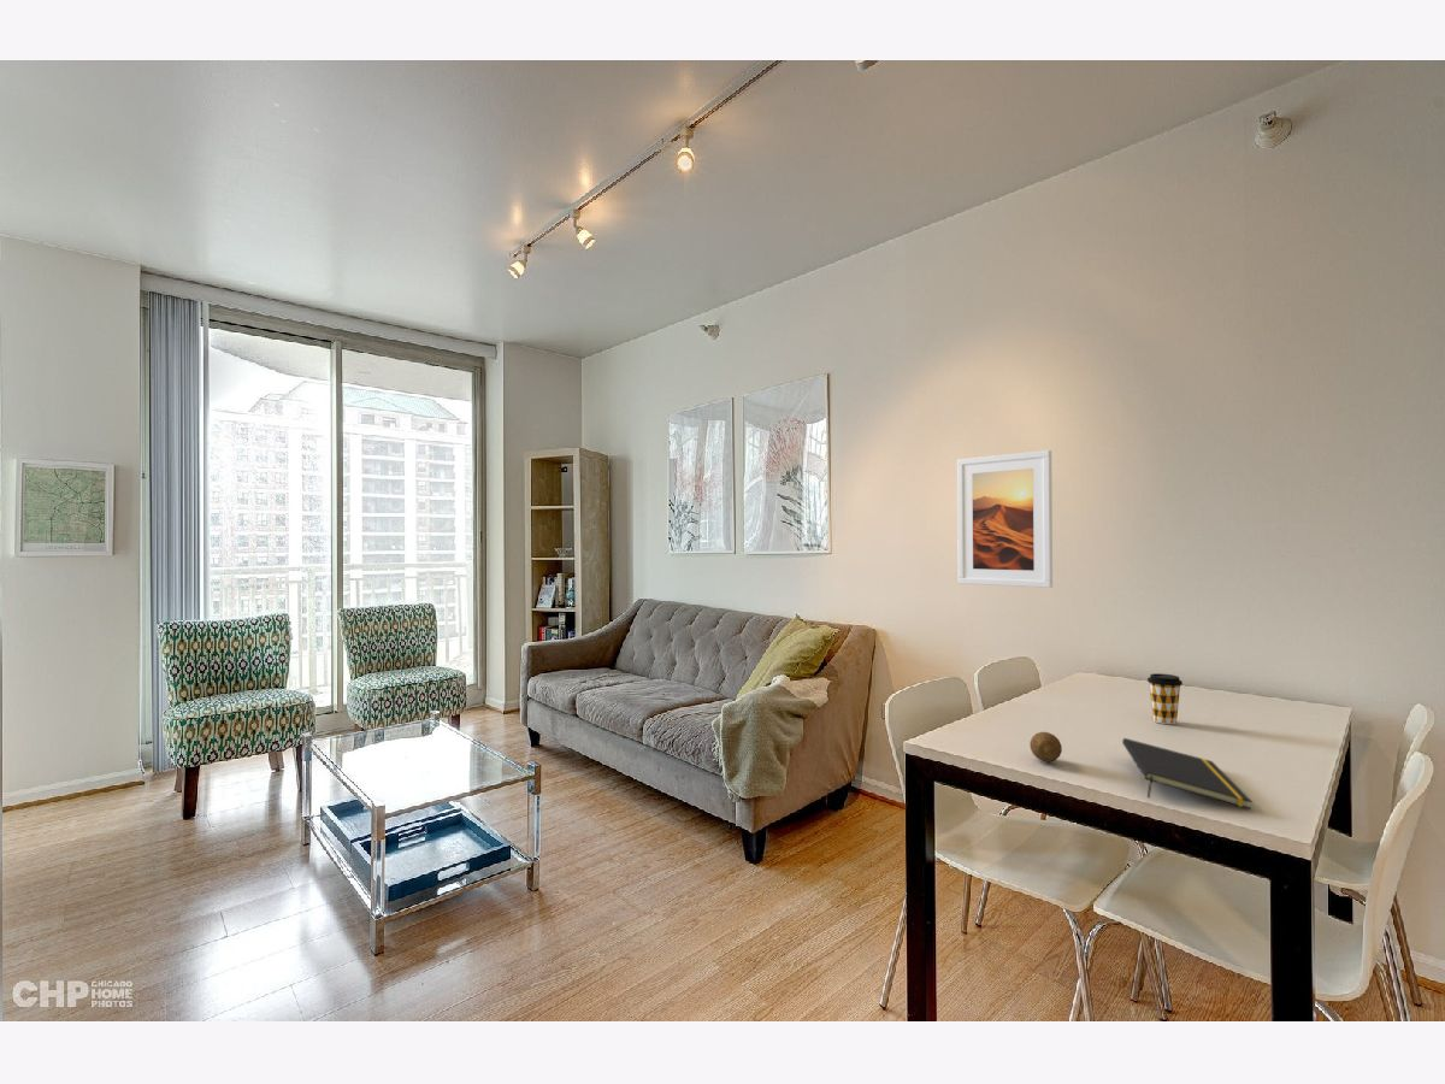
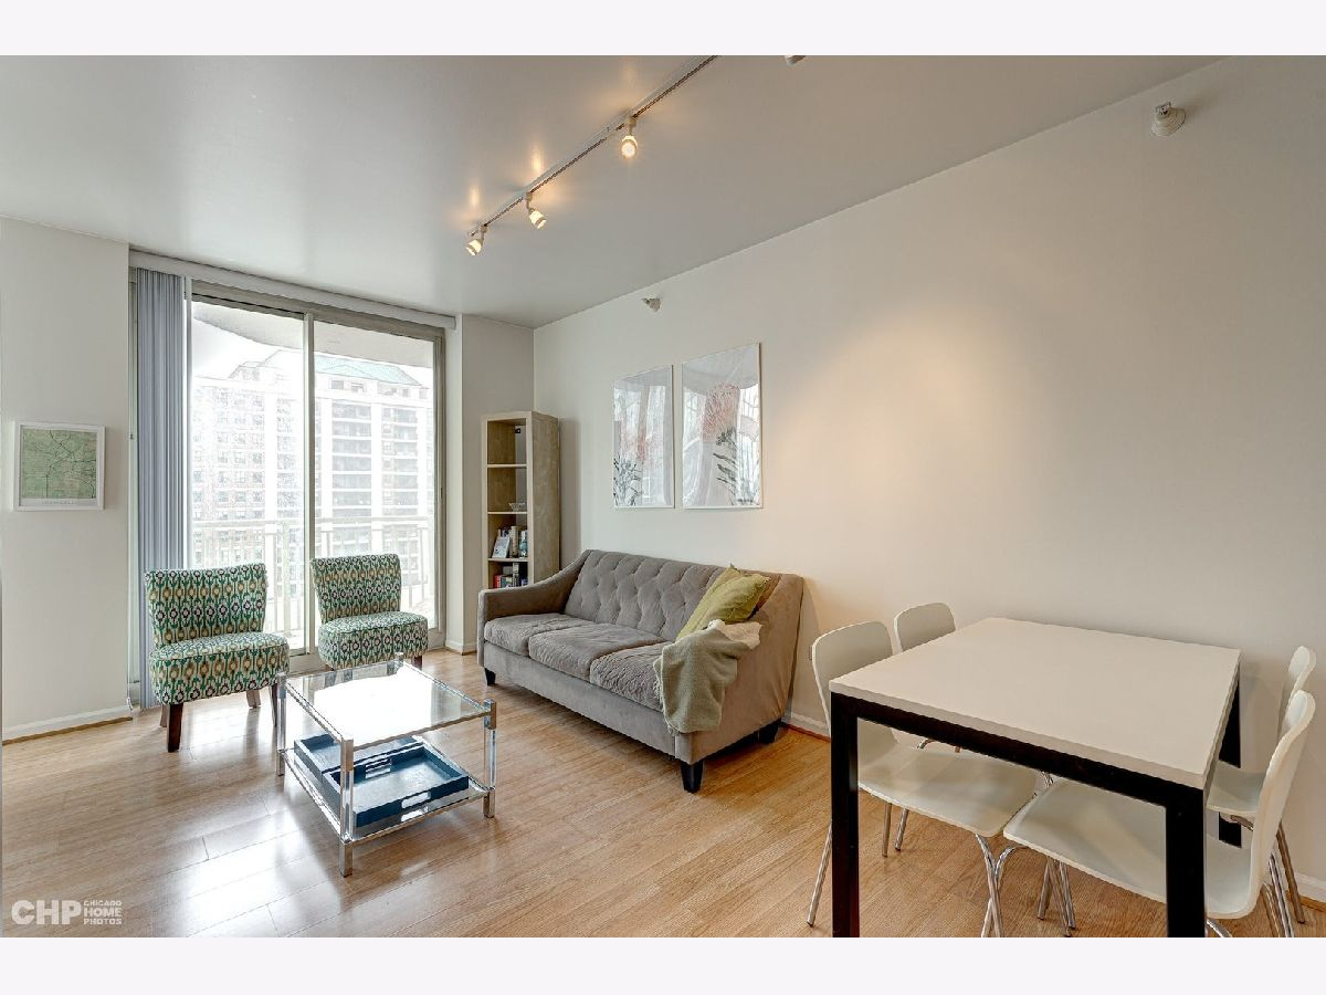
- coffee cup [1146,672,1184,725]
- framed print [956,449,1054,589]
- fruit [1030,731,1063,764]
- notepad [1121,737,1254,809]
